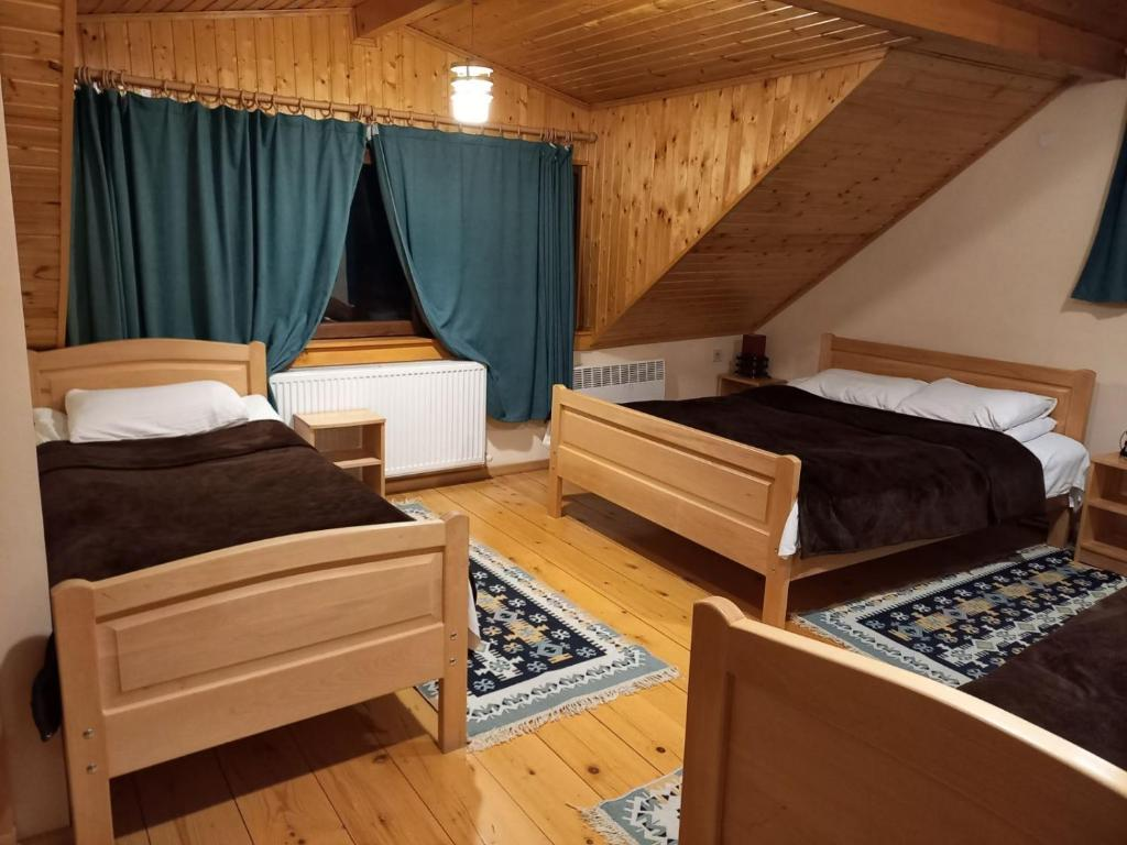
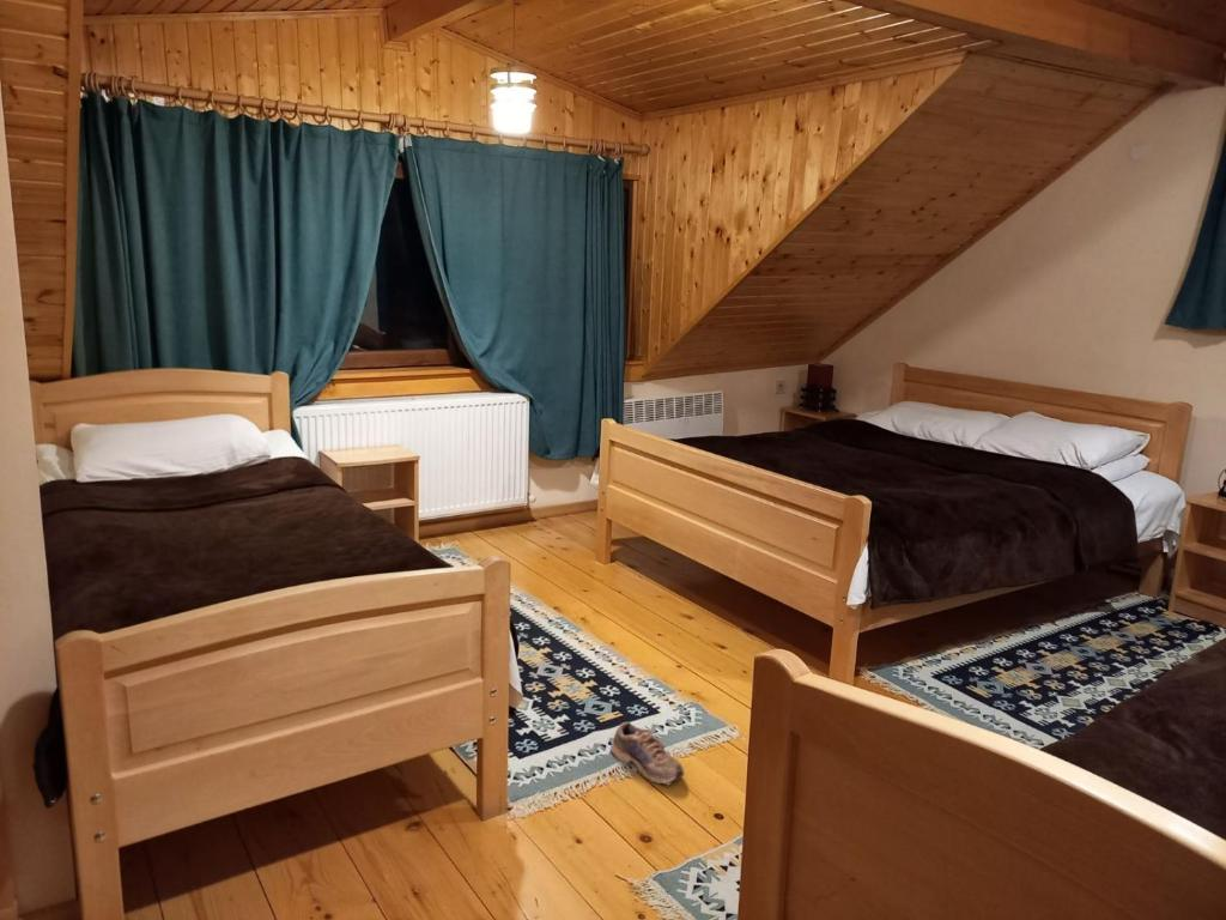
+ shoe [609,721,686,786]
